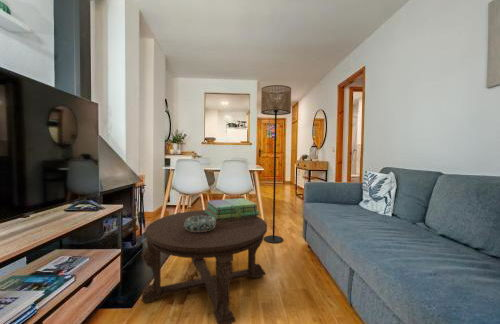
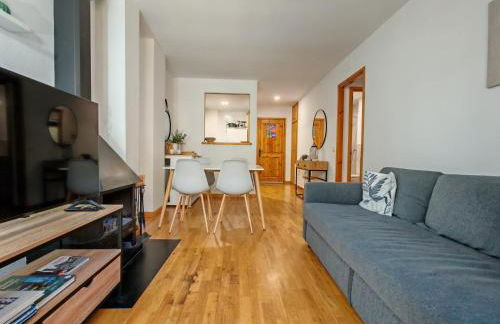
- stack of books [204,197,260,221]
- floor lamp [260,84,292,244]
- coffee table [140,209,268,324]
- decorative bowl [184,215,216,232]
